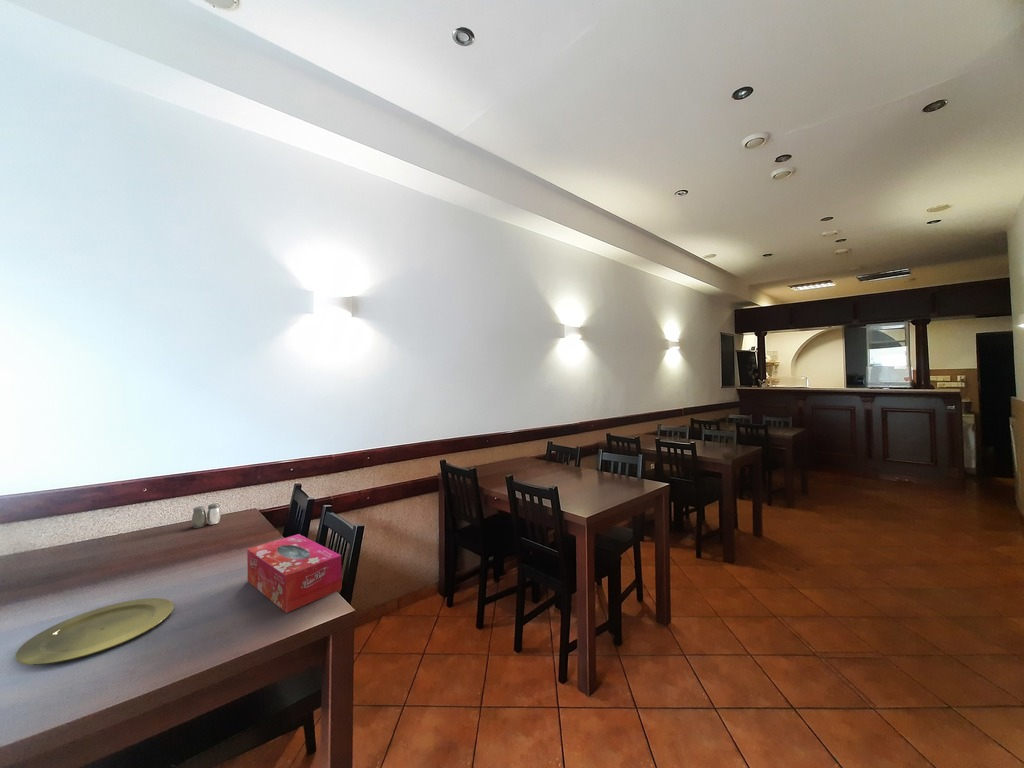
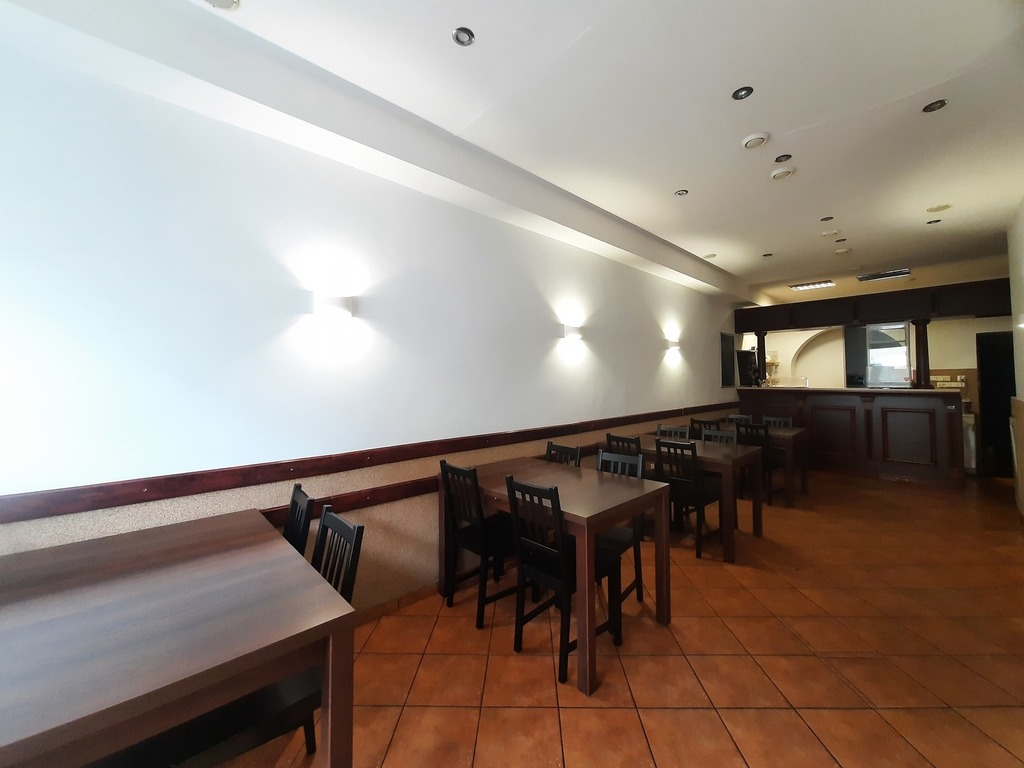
- plate [14,597,175,666]
- salt and pepper shaker [191,502,221,529]
- tissue box [246,533,343,614]
